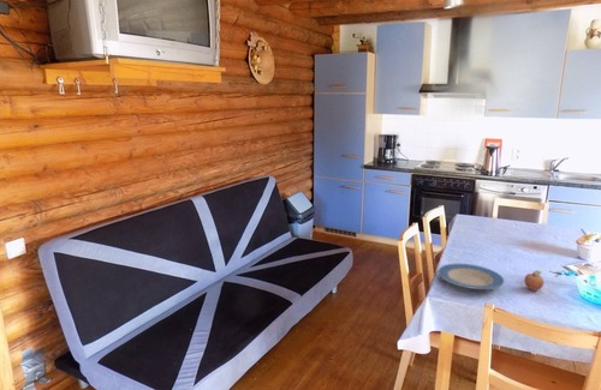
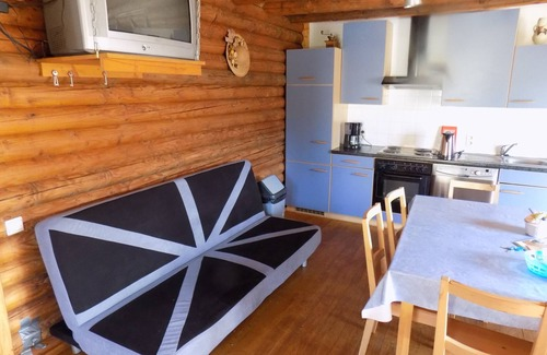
- plate [436,263,506,290]
- fruit [523,269,545,292]
